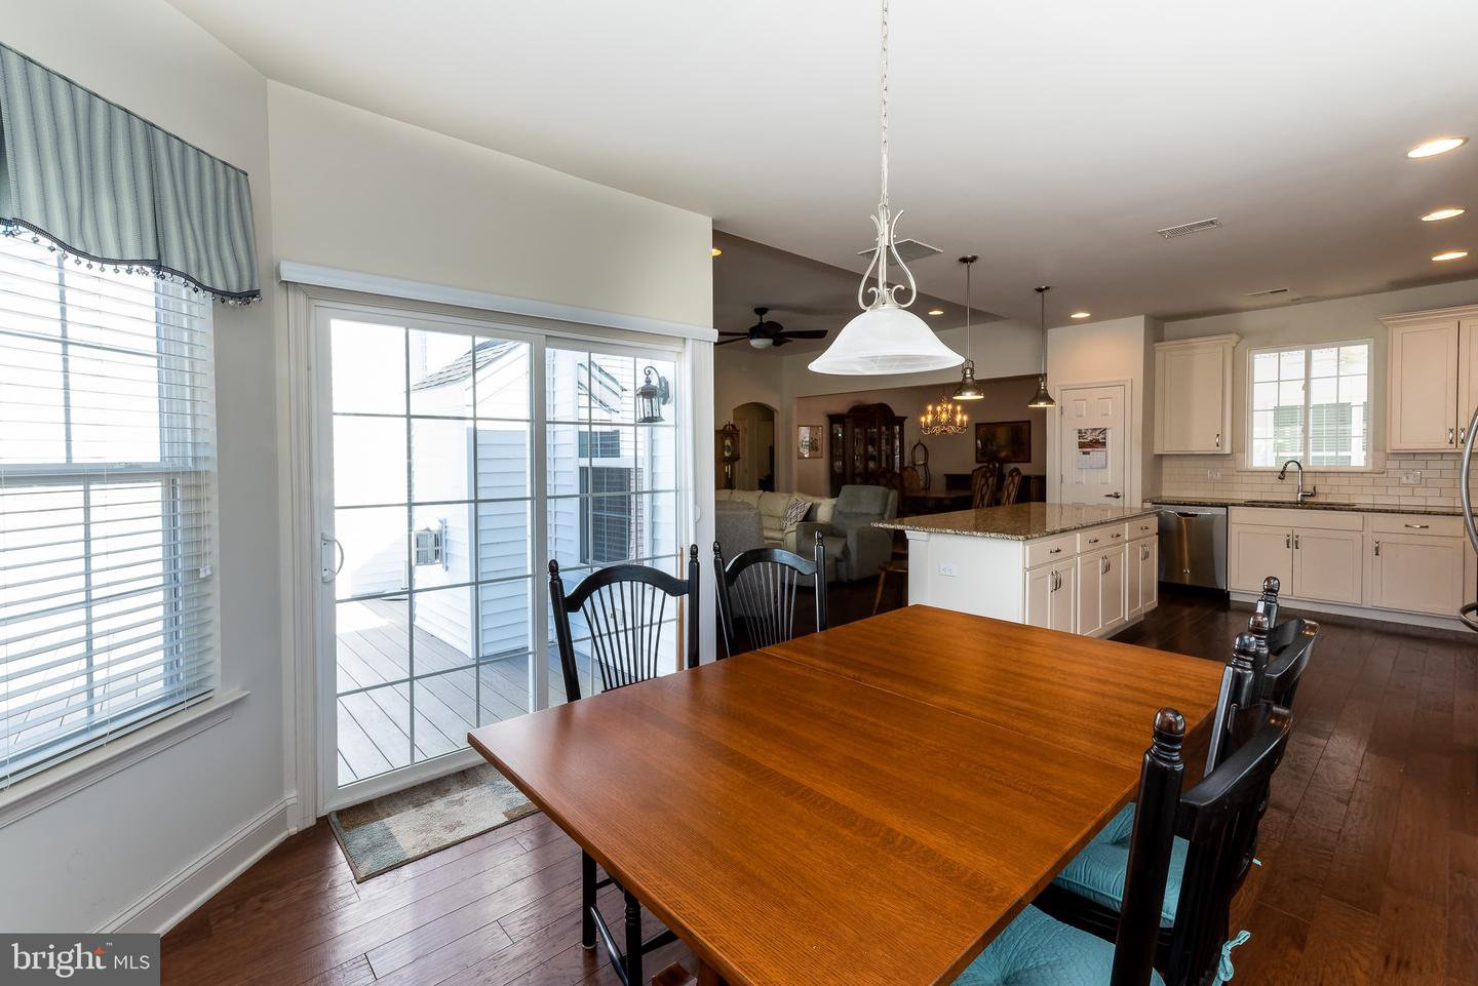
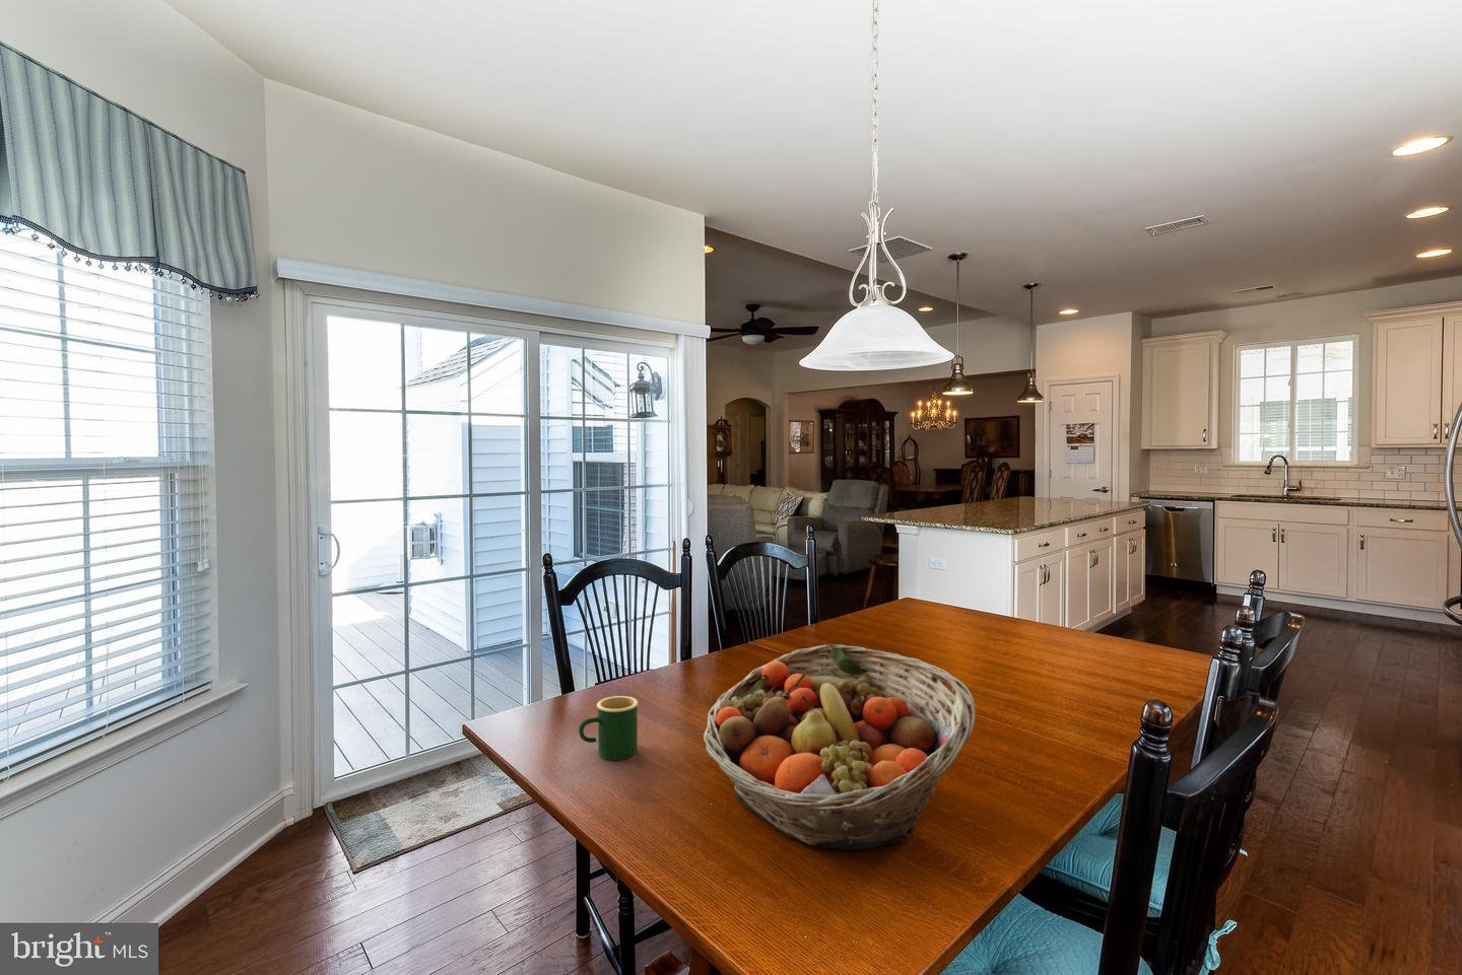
+ mug [578,695,639,761]
+ fruit basket [701,643,975,850]
